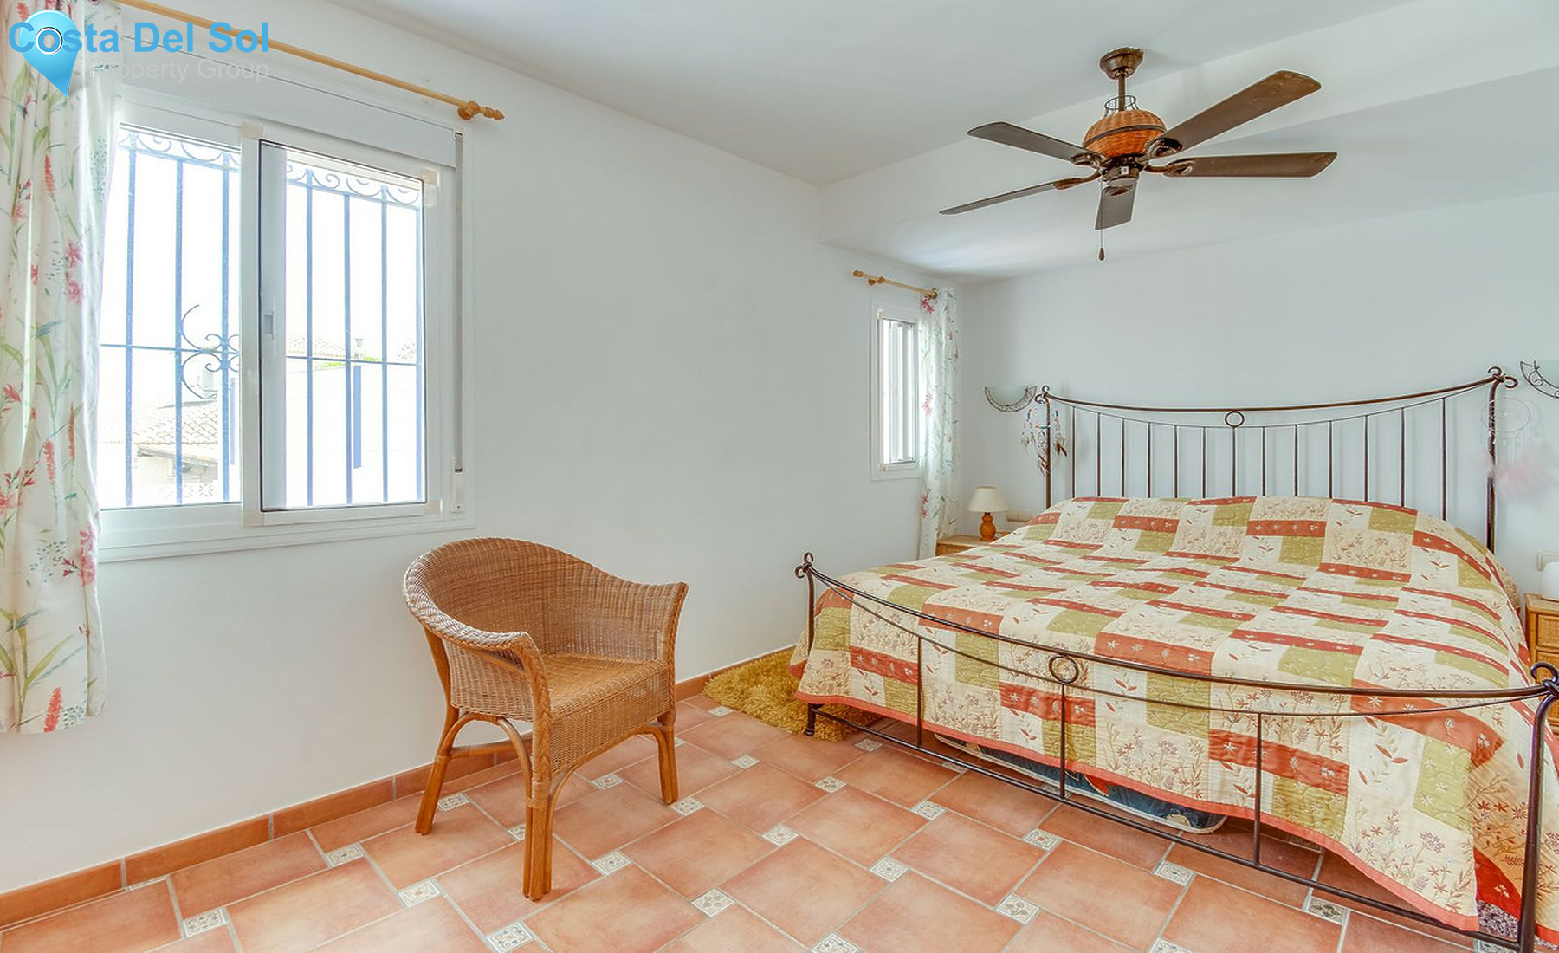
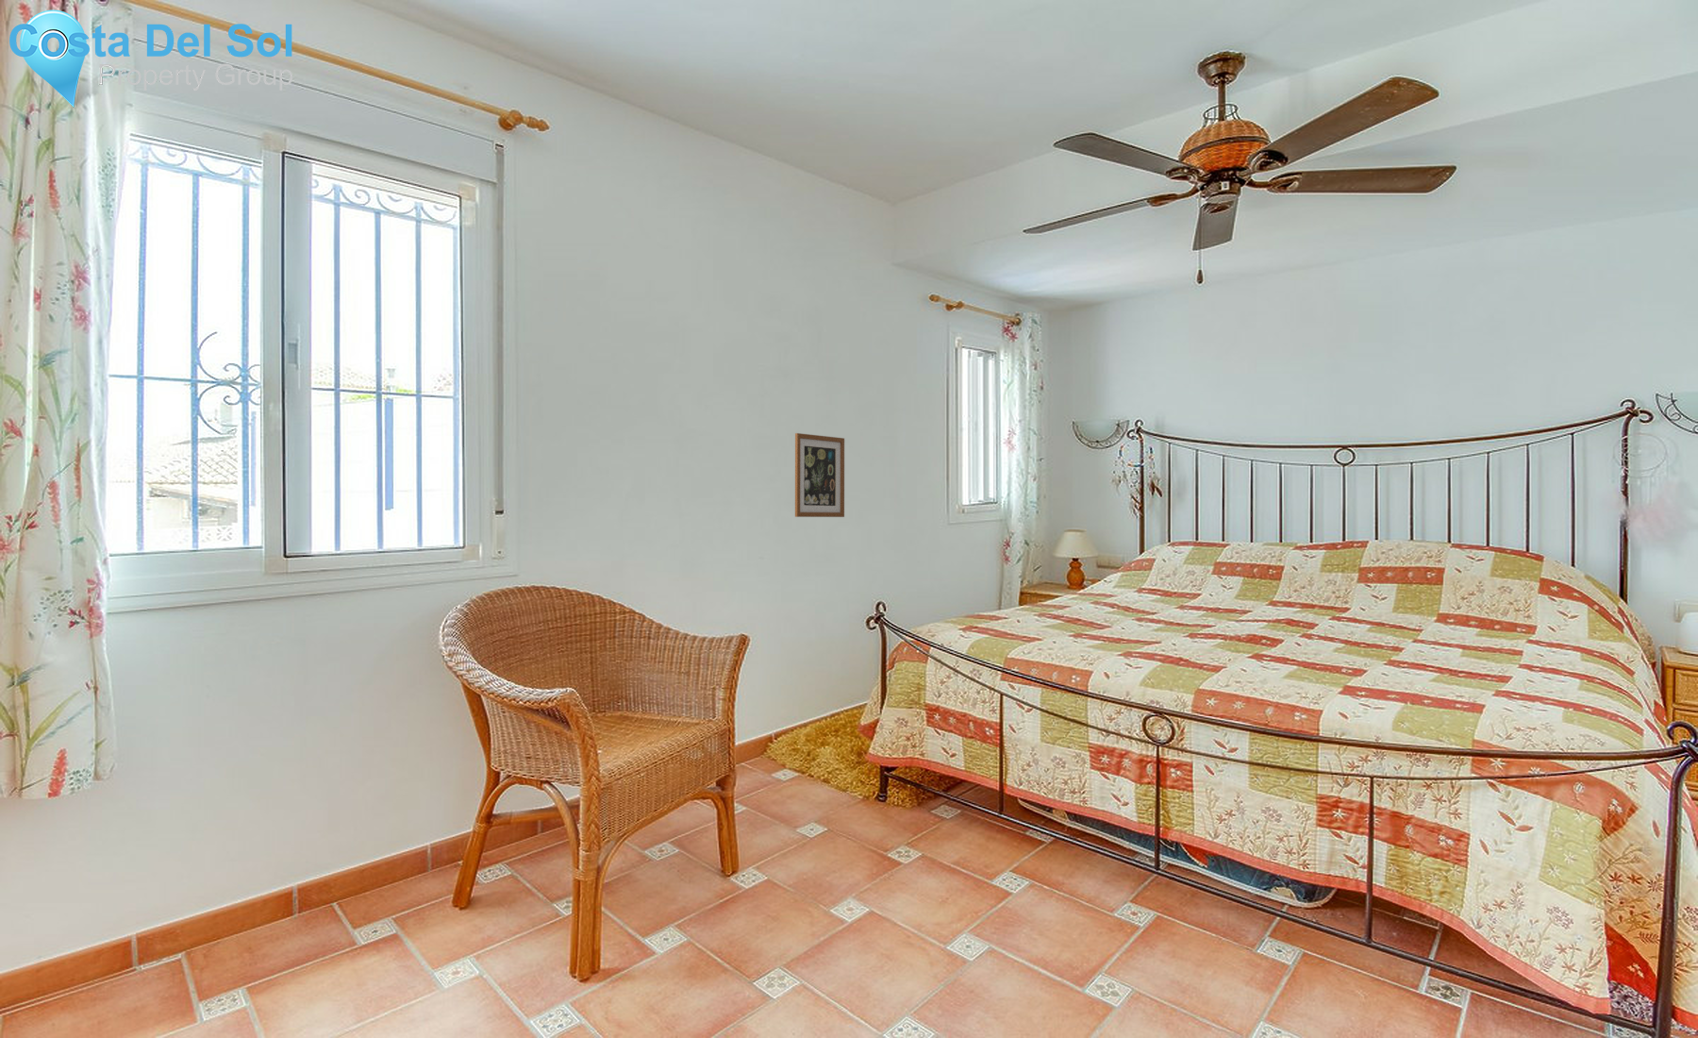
+ wall art [794,432,845,518]
